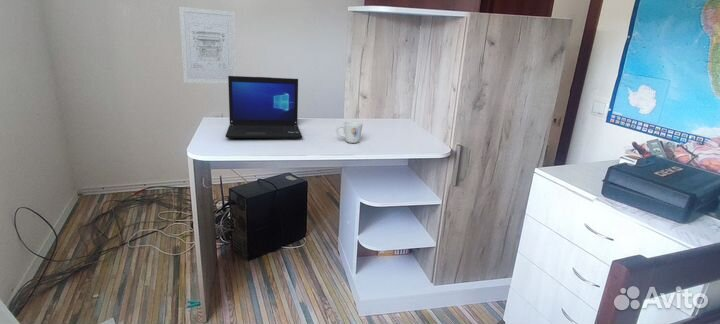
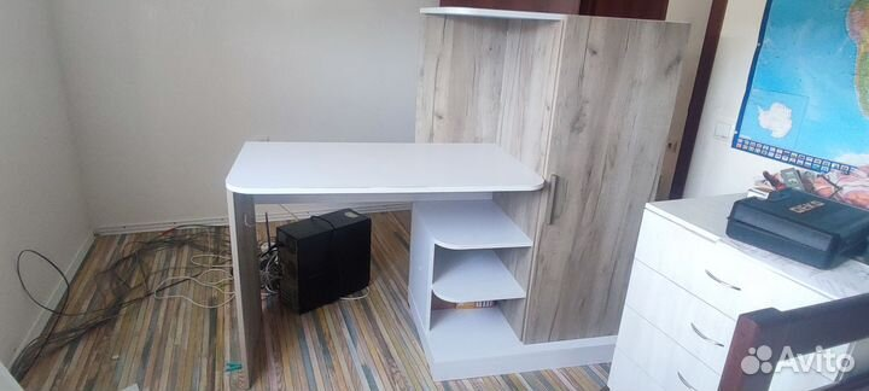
- wall art [178,6,238,85]
- laptop [225,75,303,139]
- mug [335,120,364,144]
